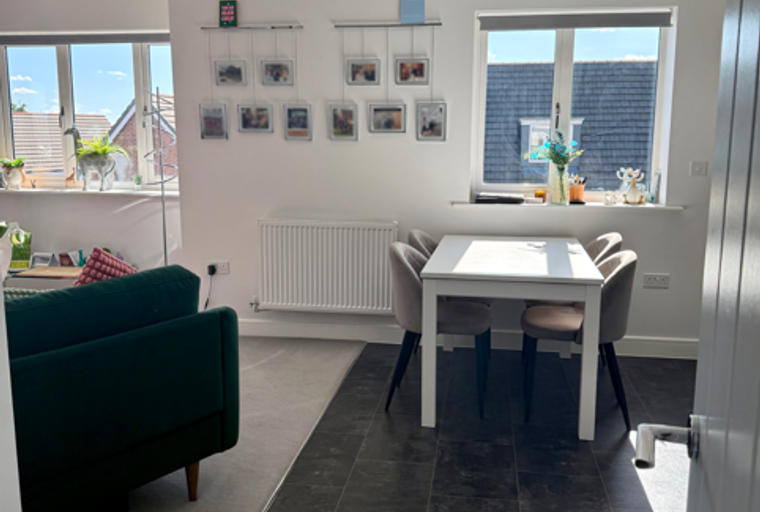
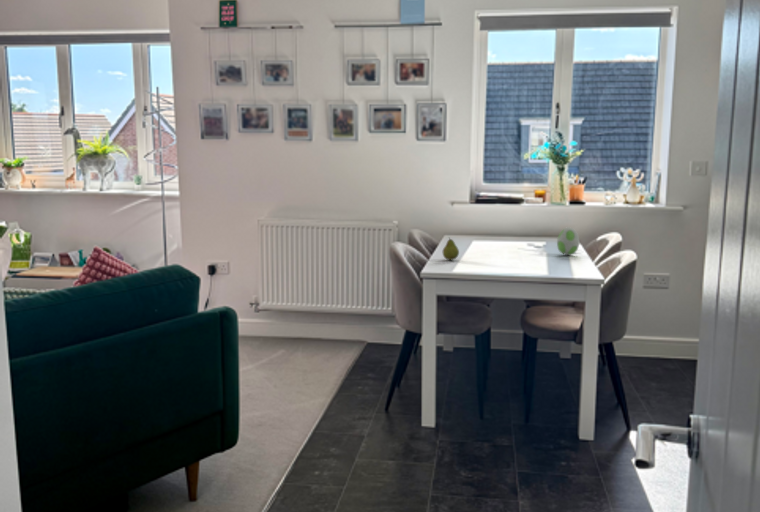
+ fruit [442,236,460,261]
+ decorative egg [556,226,580,256]
